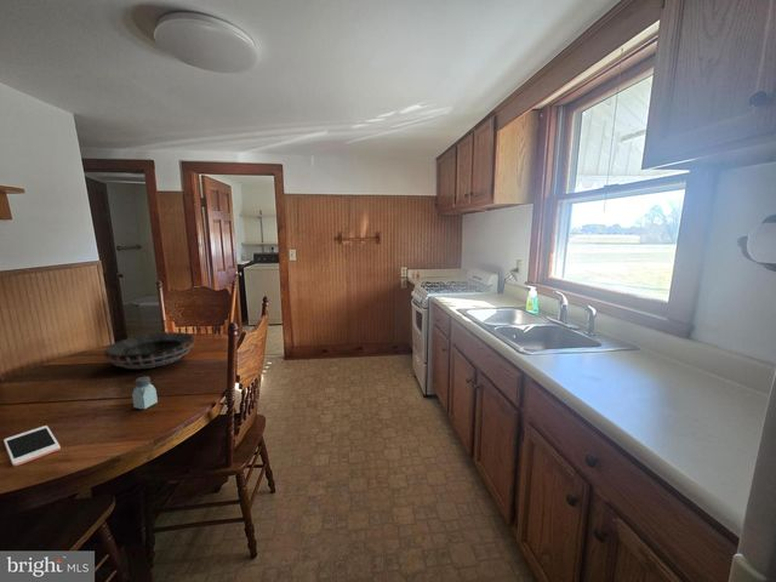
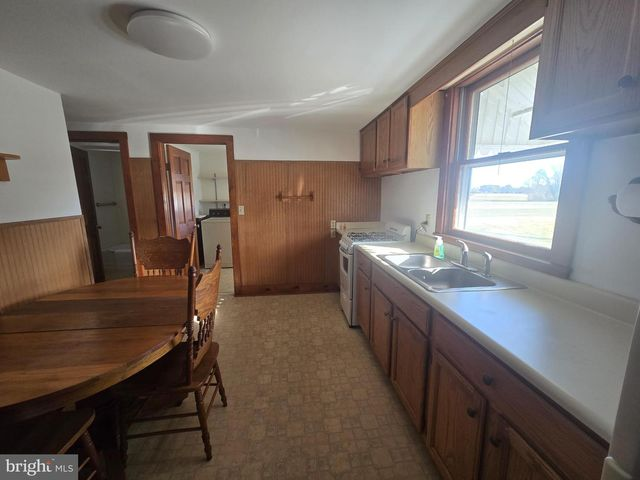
- saltshaker [131,376,159,410]
- cell phone [2,424,62,468]
- decorative bowl [103,331,196,370]
